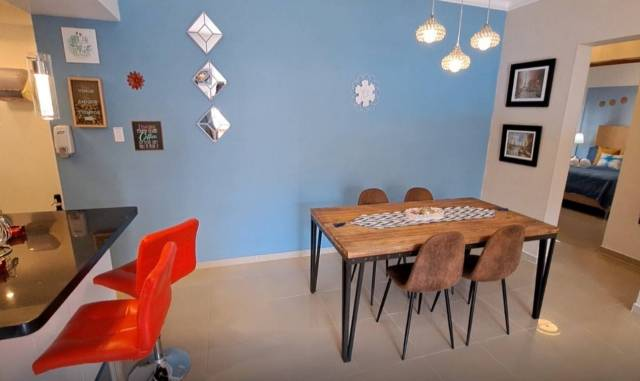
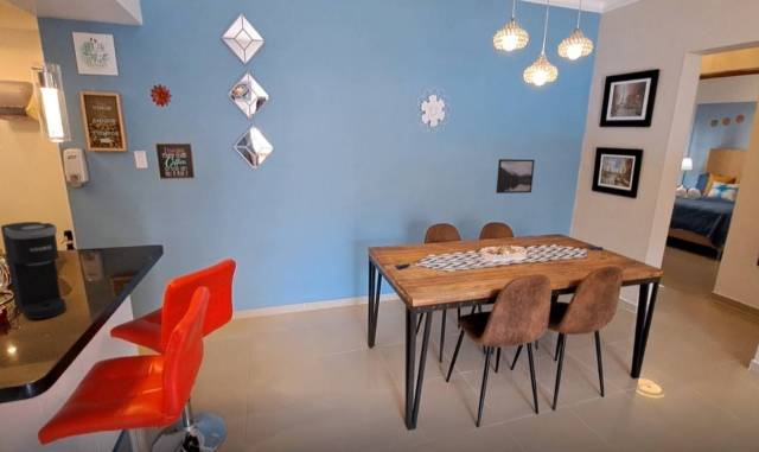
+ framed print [495,158,536,195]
+ coffee maker [0,221,68,320]
